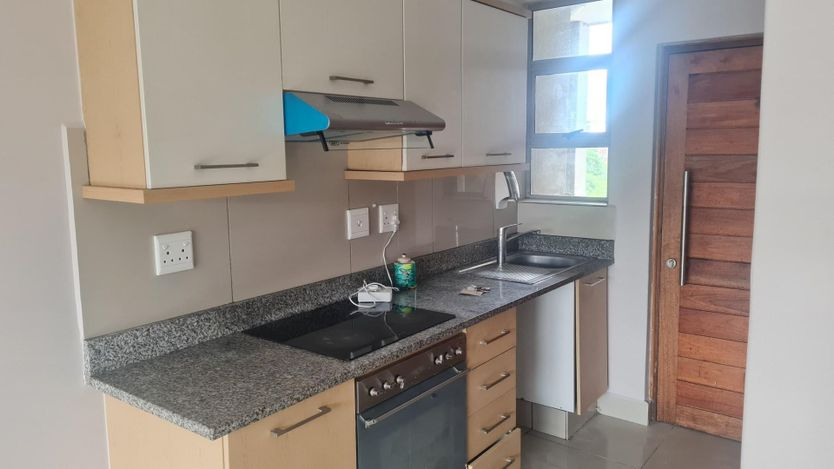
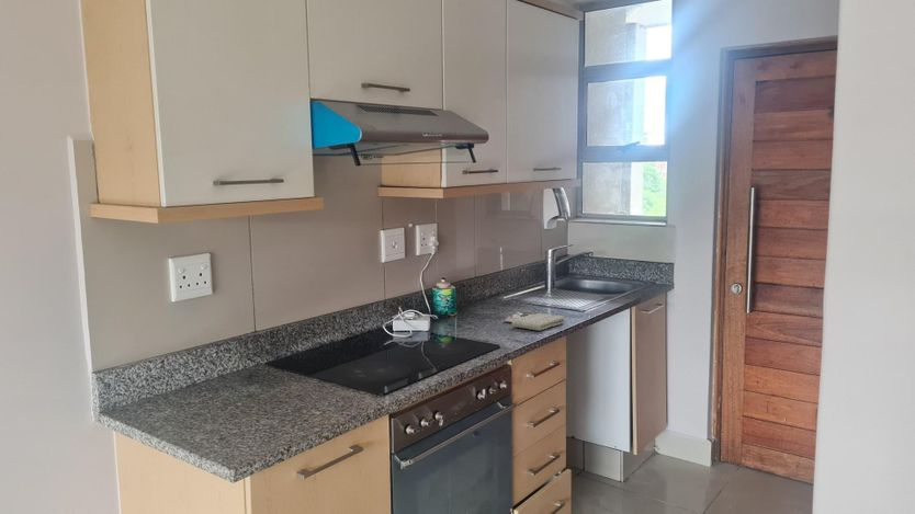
+ washcloth [511,312,566,332]
